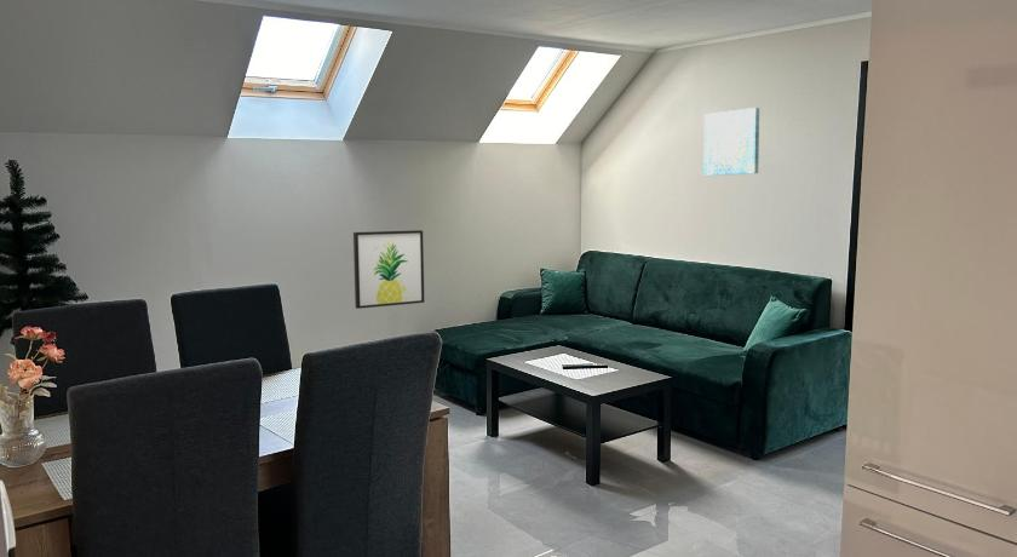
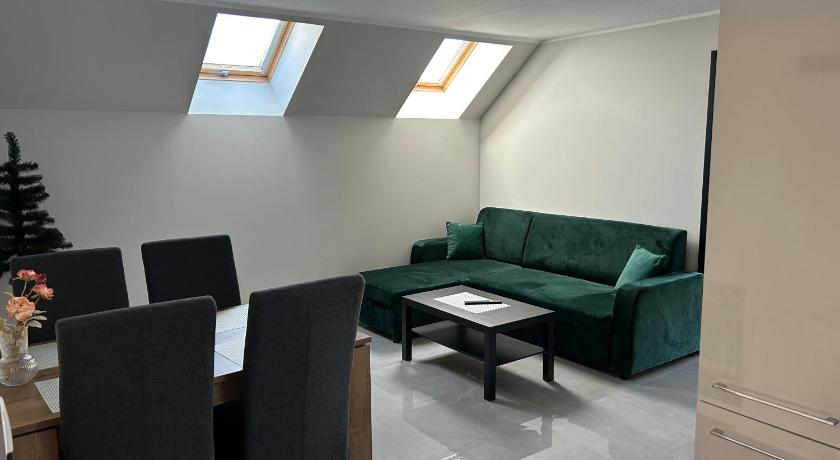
- wall art [352,229,425,310]
- wall art [702,107,760,177]
